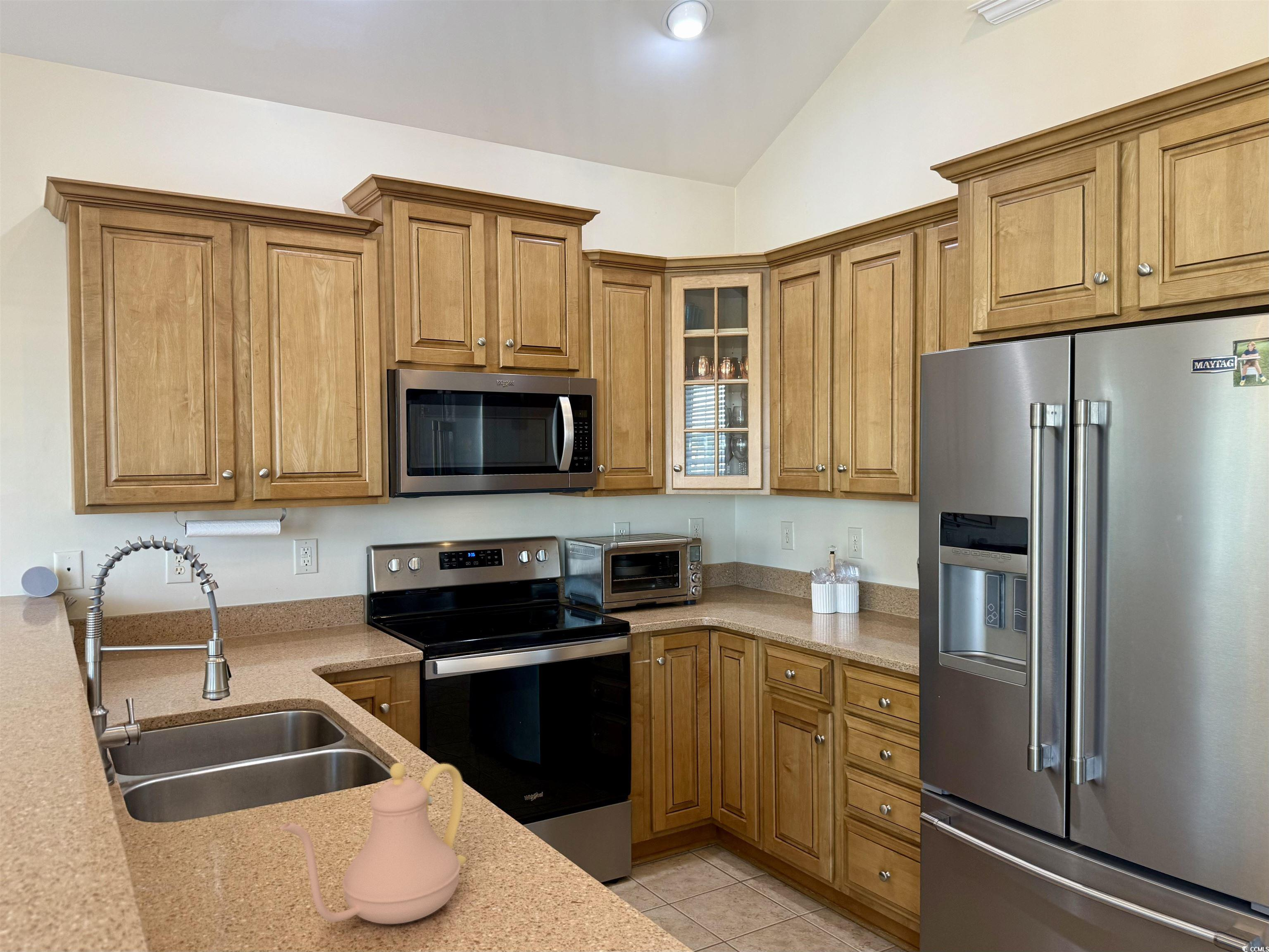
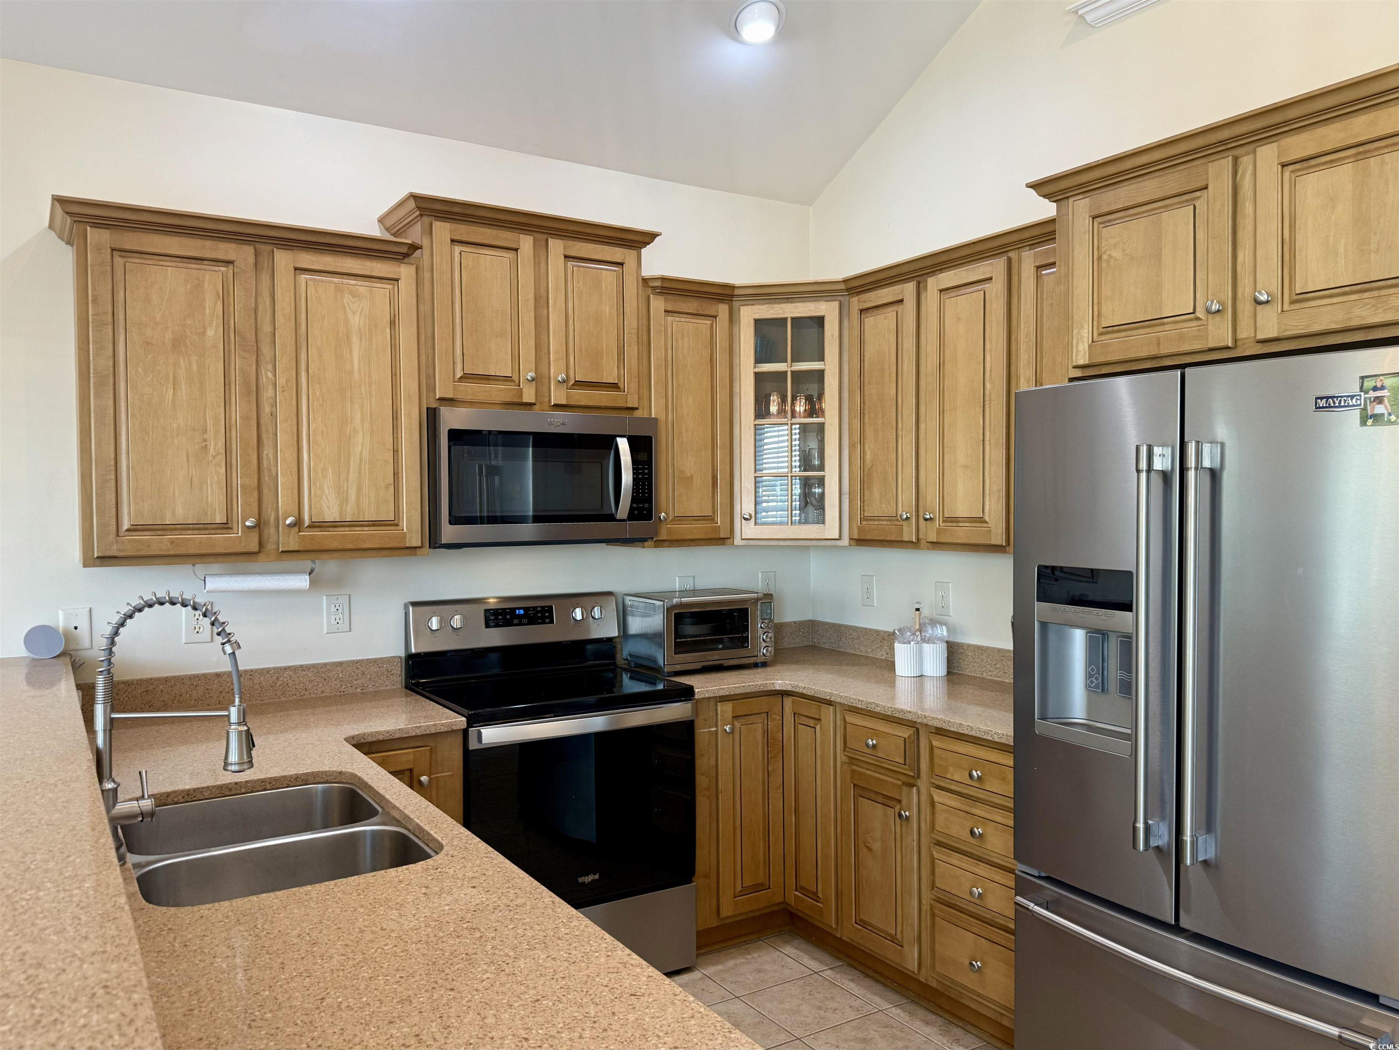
- teapot [279,762,467,924]
